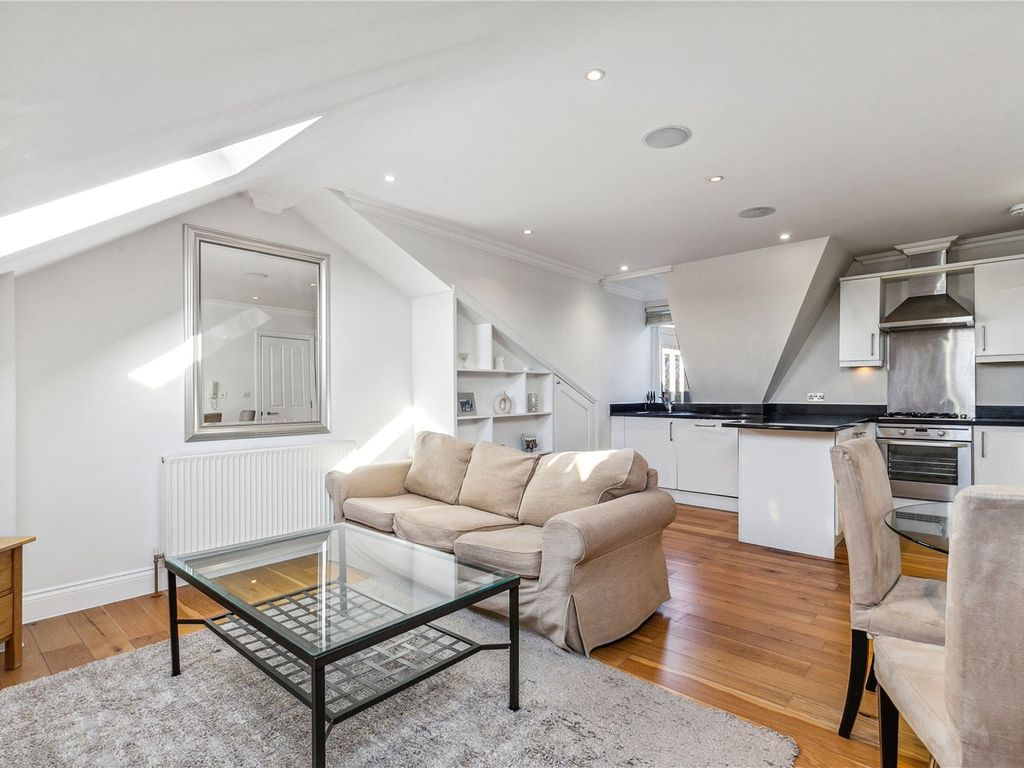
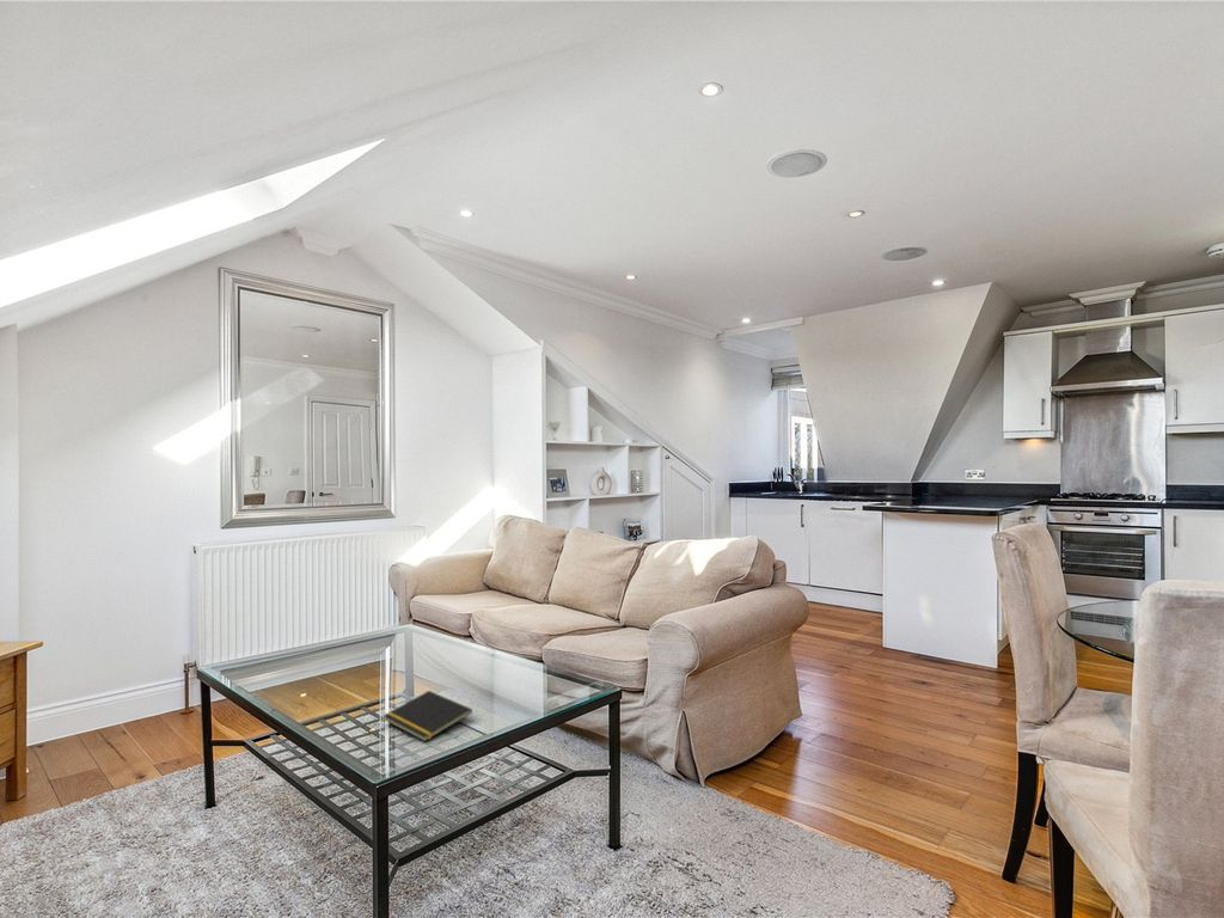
+ notepad [382,690,473,742]
